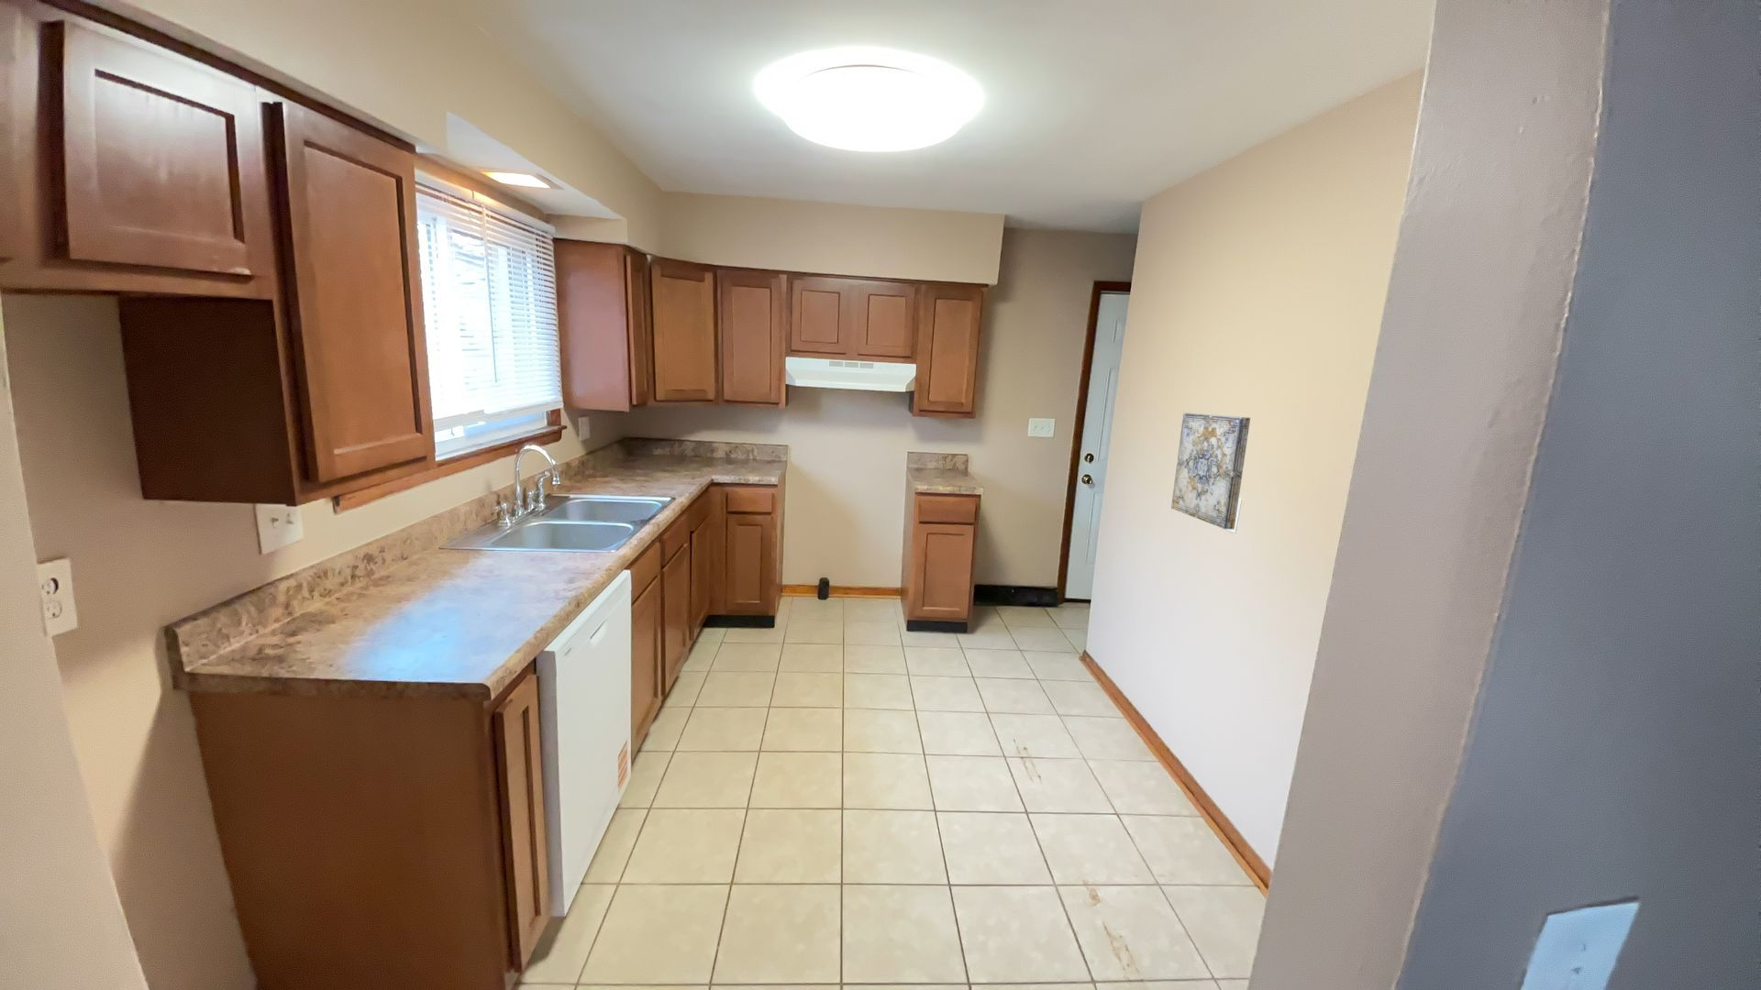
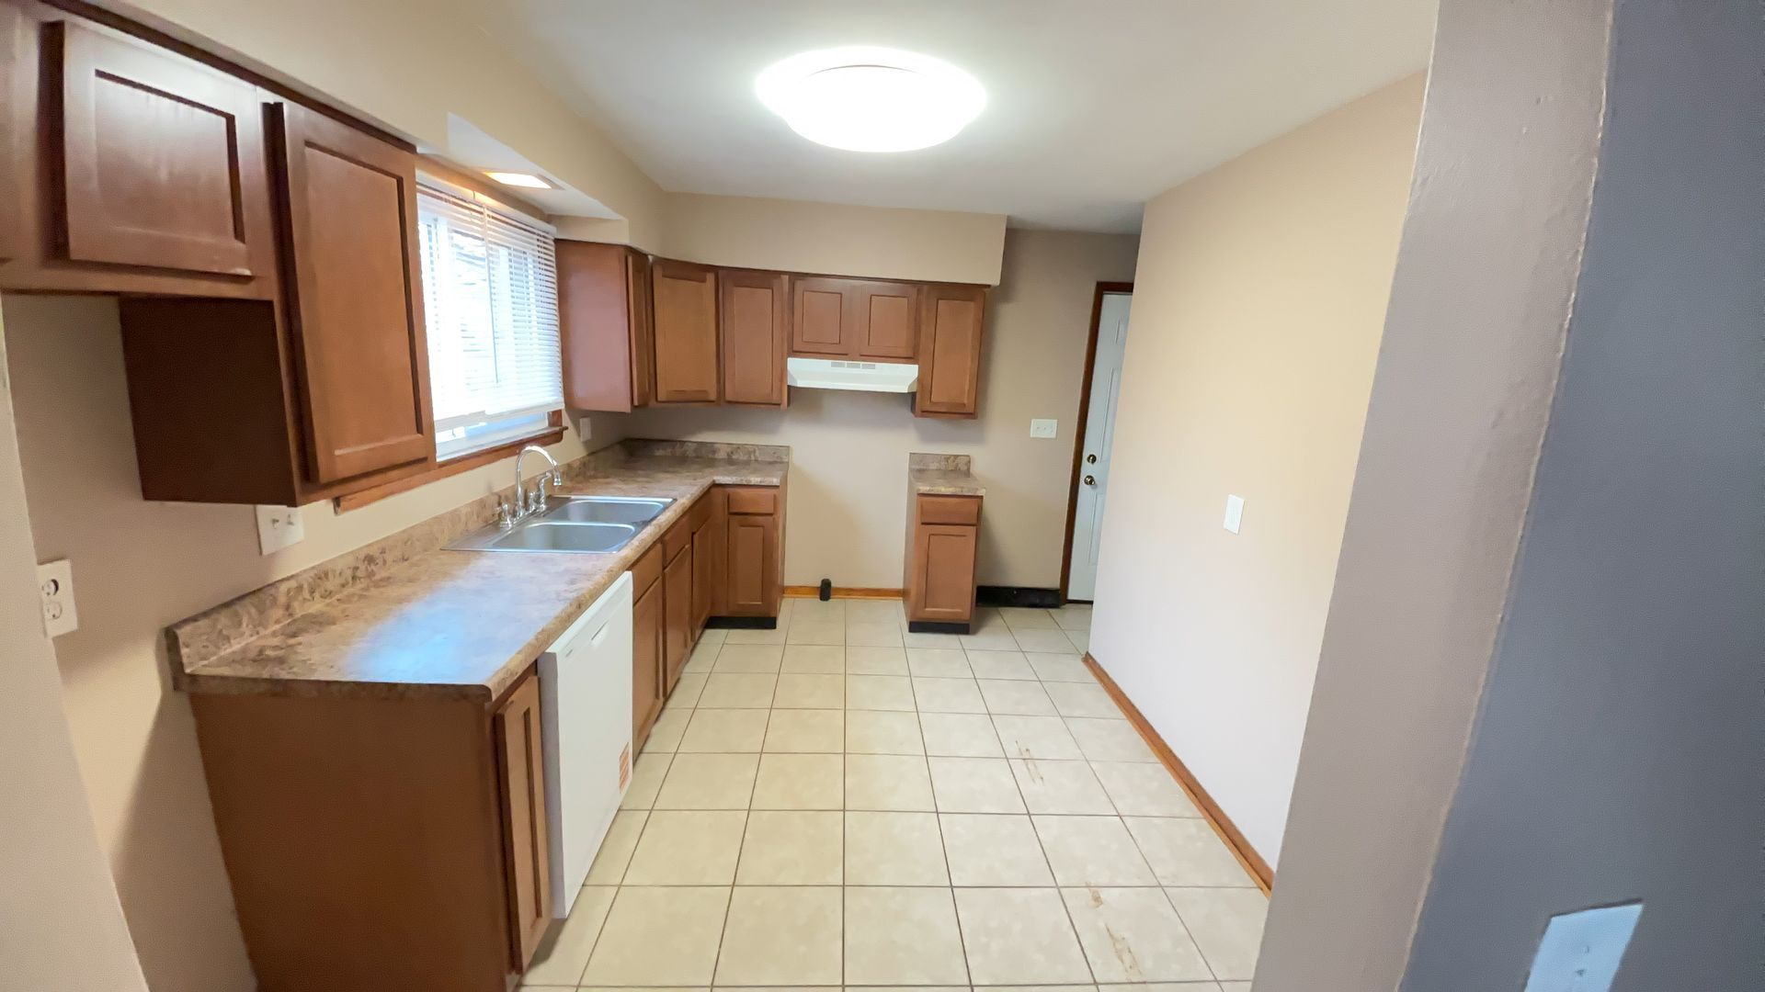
- wall art [1171,411,1251,529]
